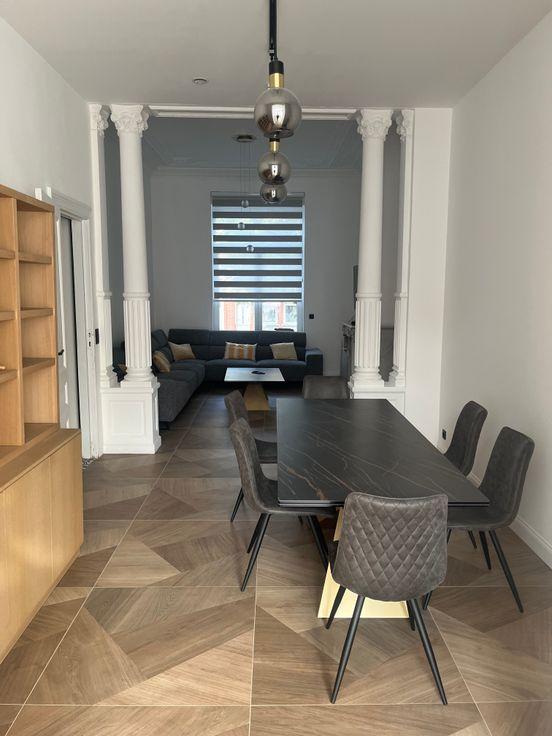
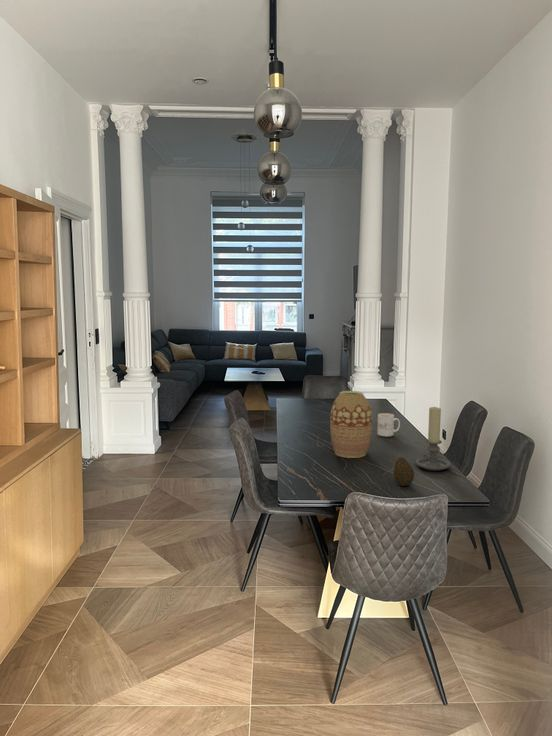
+ fruit [393,456,415,487]
+ vase [329,390,373,459]
+ candle holder [415,406,451,472]
+ mug [376,412,401,438]
